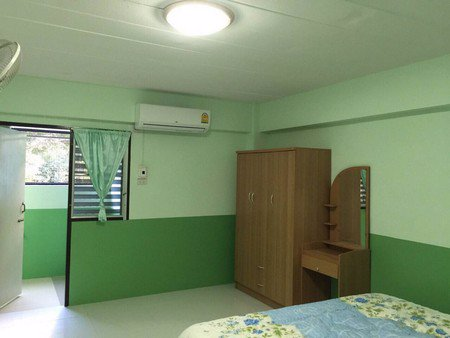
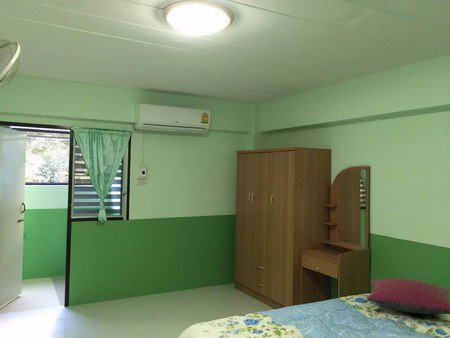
+ pillow [366,277,450,315]
